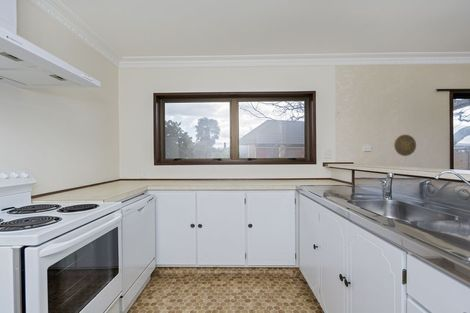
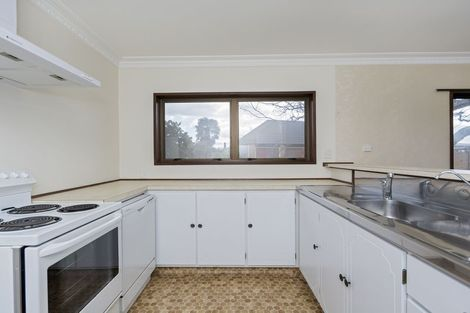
- decorative plate [393,134,417,157]
